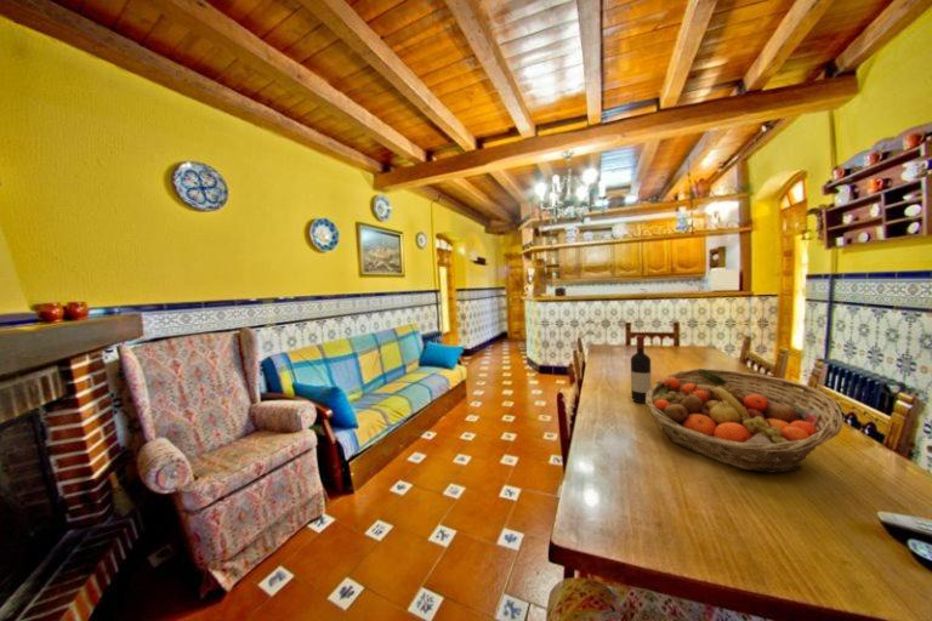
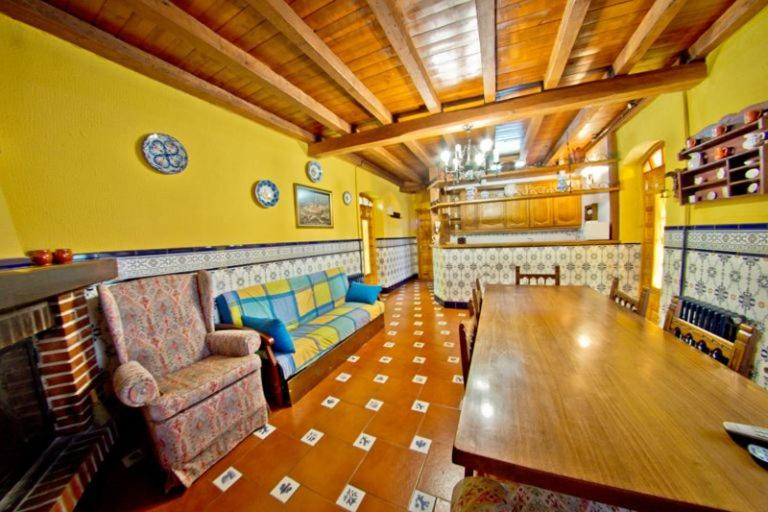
- fruit basket [644,368,845,474]
- wine bottle [630,335,652,404]
